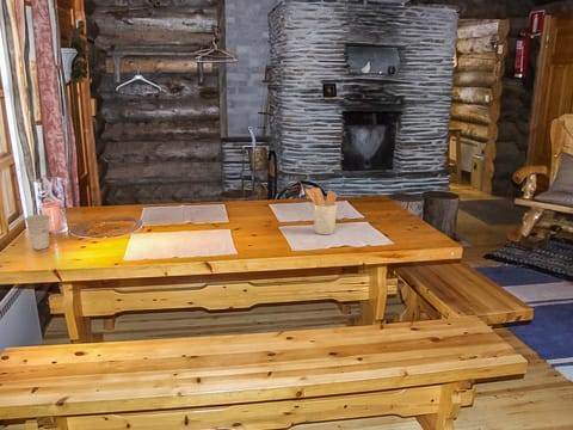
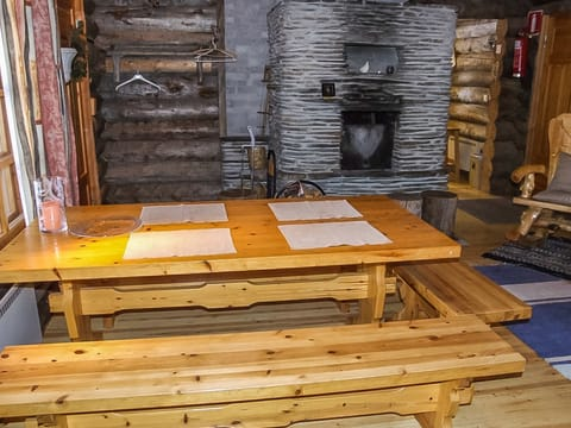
- utensil holder [304,186,338,235]
- cup [24,214,51,251]
